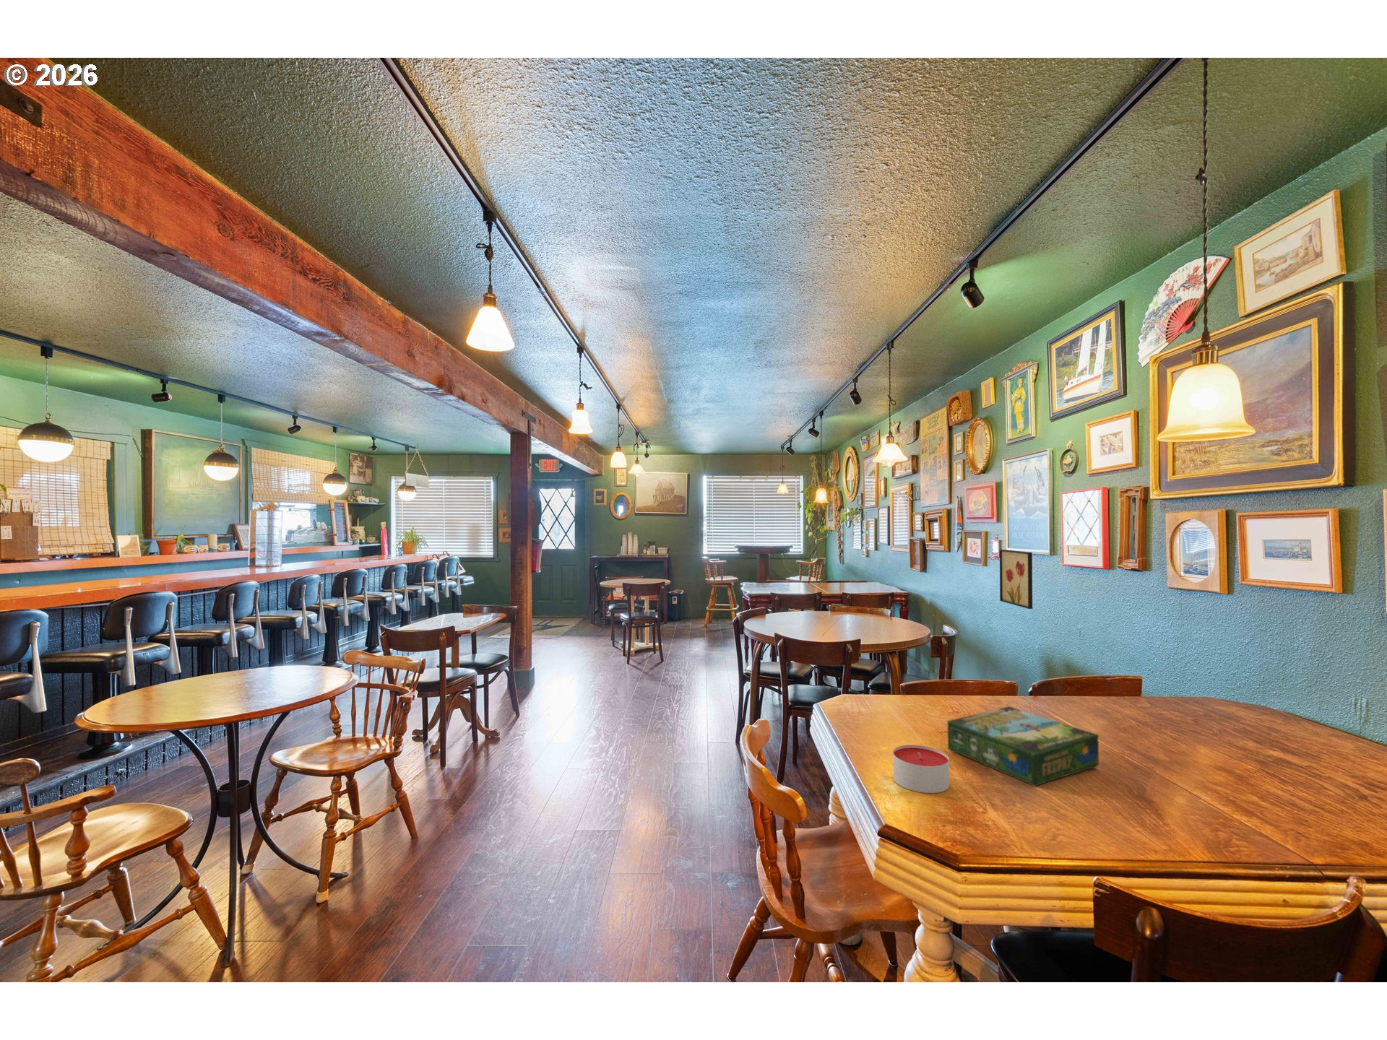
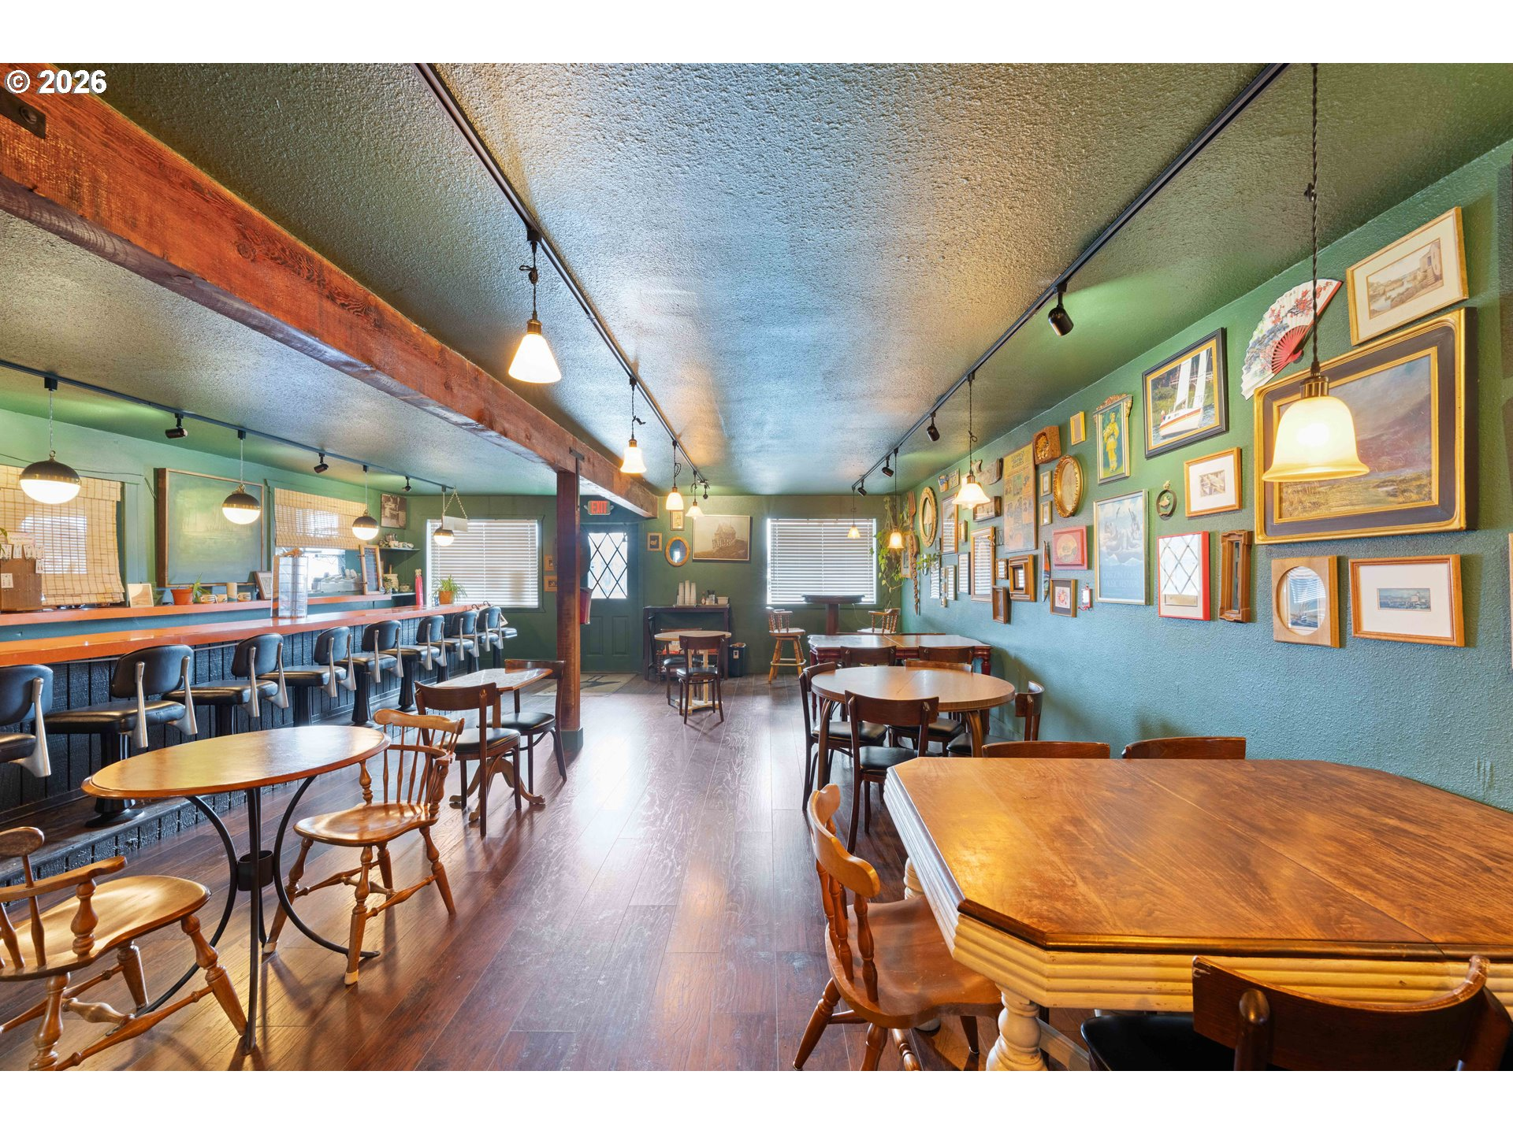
- candle [892,744,950,794]
- wall art [999,548,1033,610]
- board game [947,706,1100,788]
